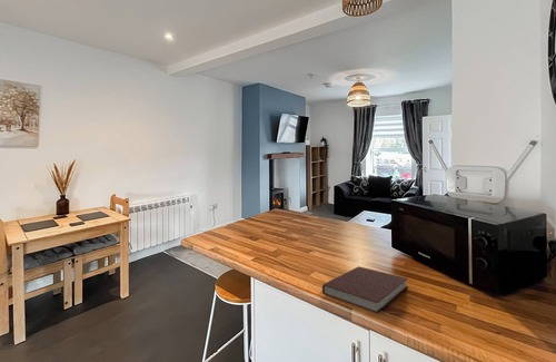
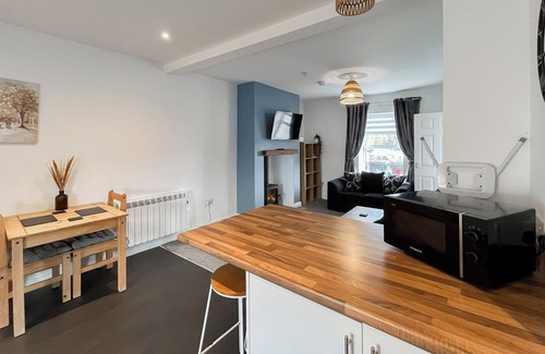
- notebook [321,265,409,314]
